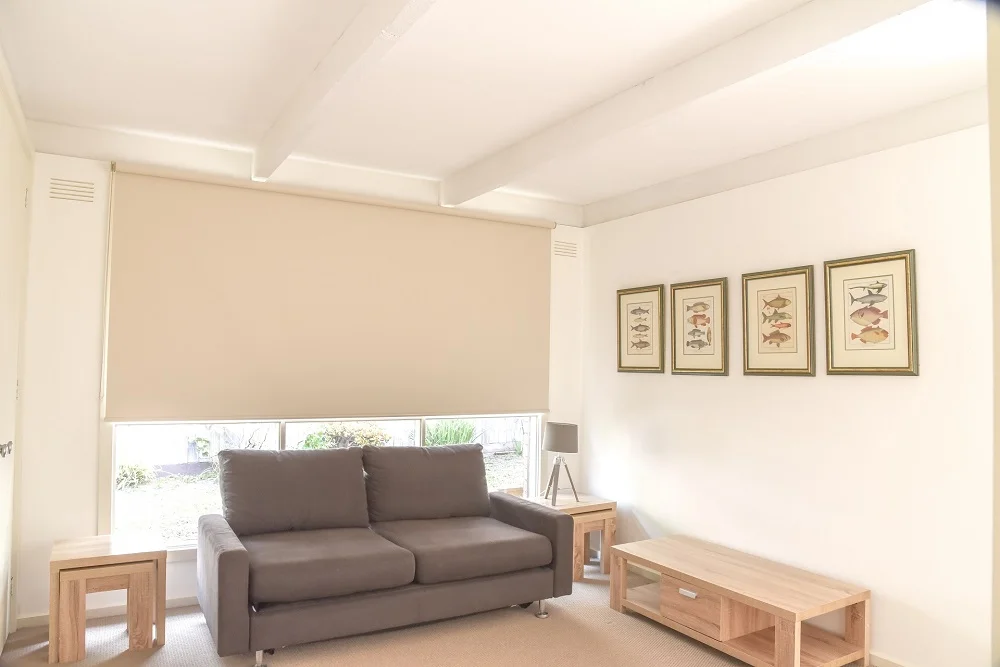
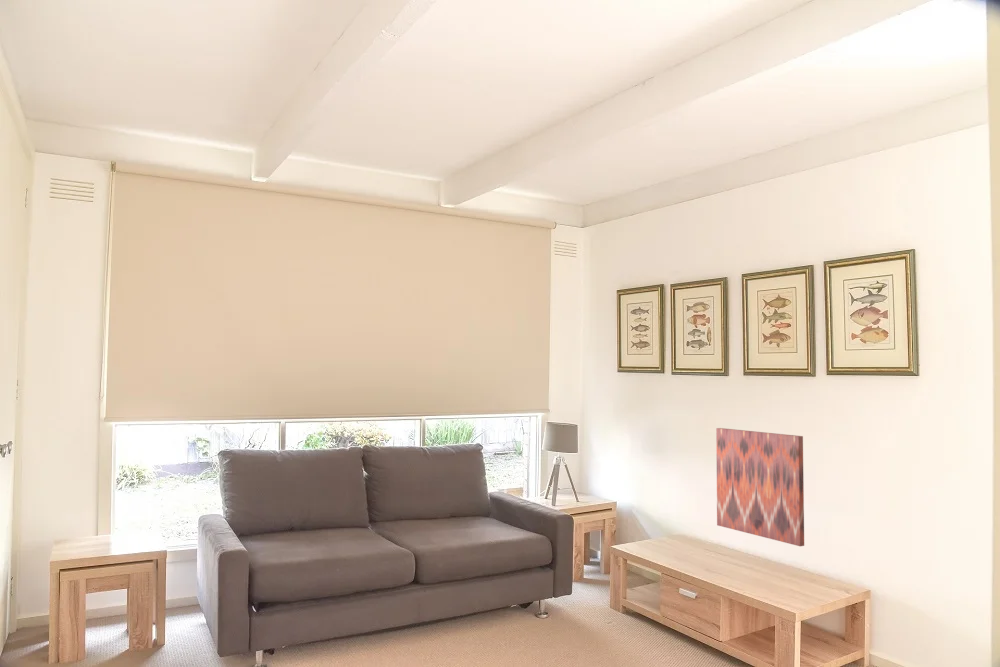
+ wall art [715,427,805,547]
